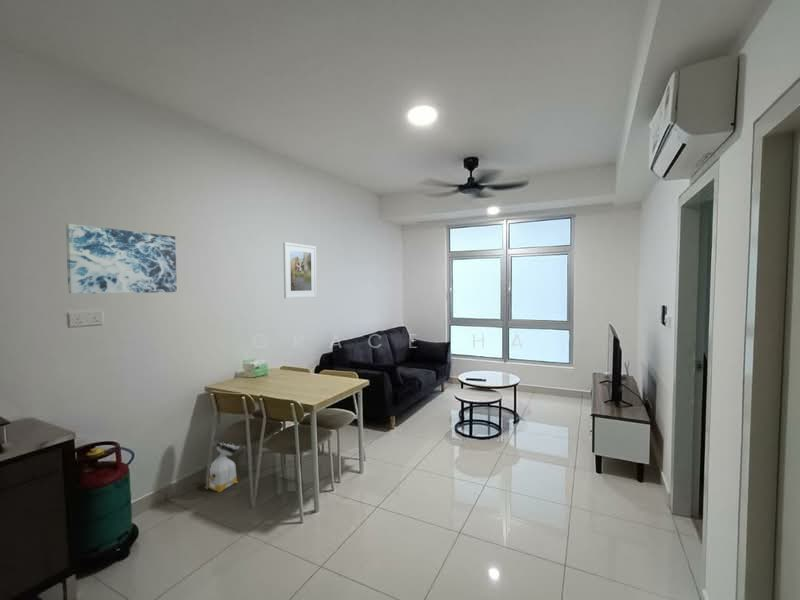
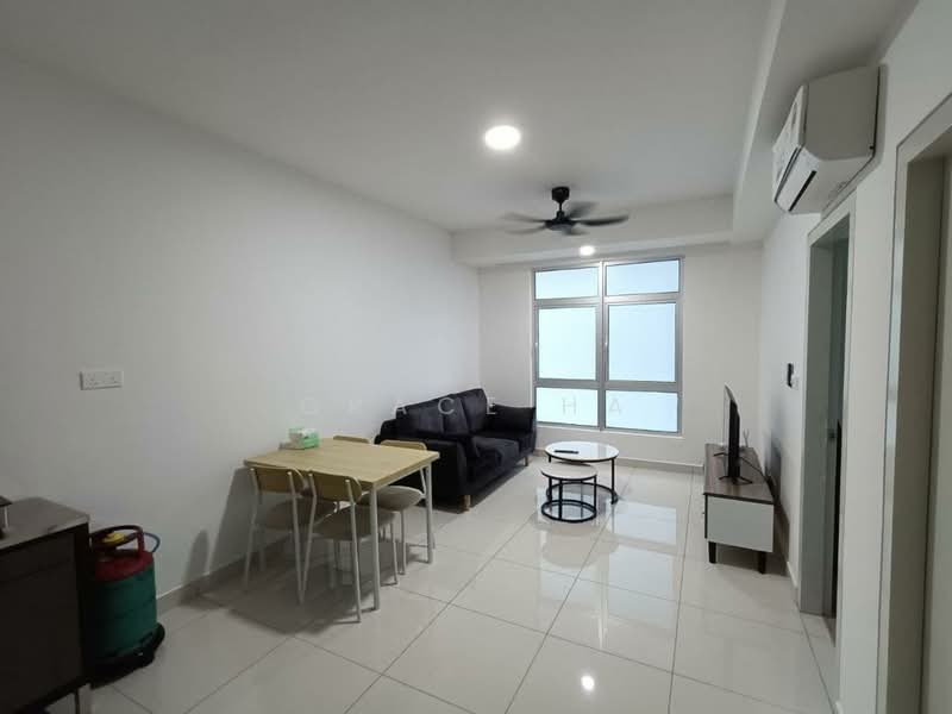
- bag [208,442,240,493]
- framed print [282,241,318,299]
- wall art [65,223,178,295]
